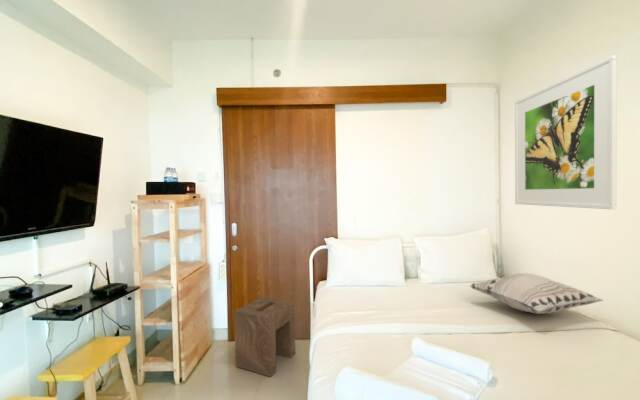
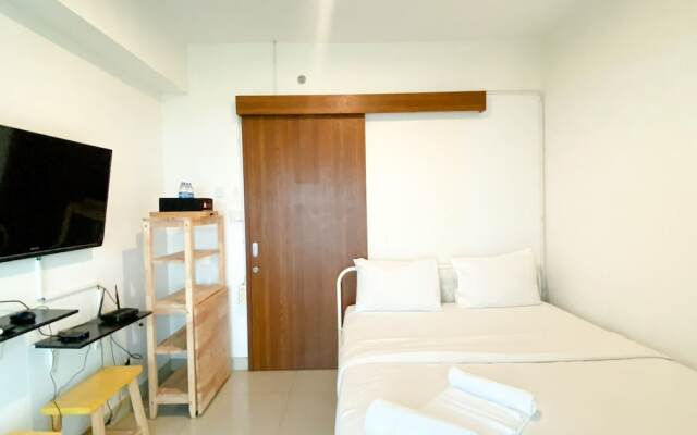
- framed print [514,54,618,210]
- decorative pillow [469,272,604,315]
- stool [233,296,296,378]
